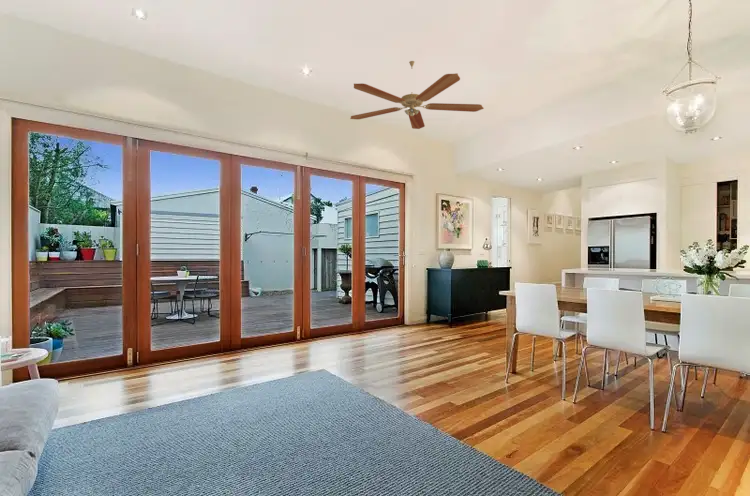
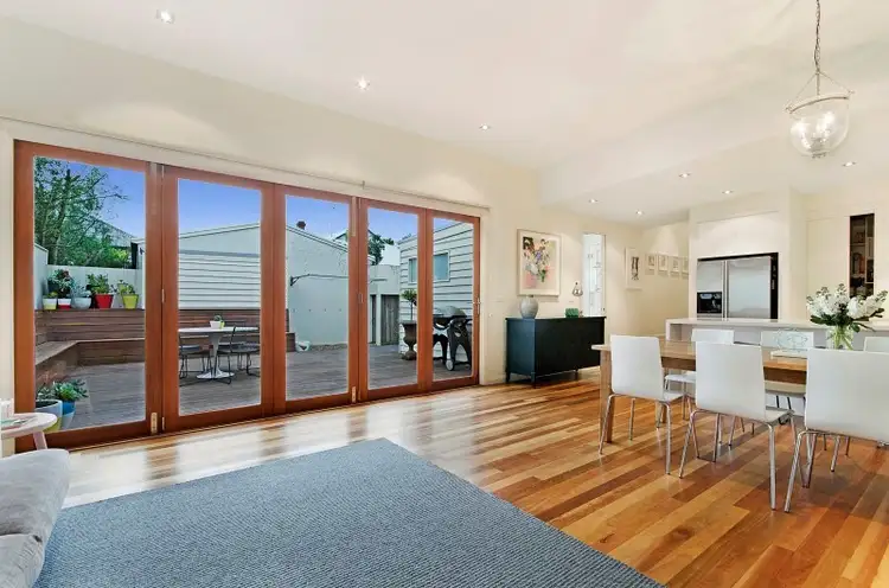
- ceiling fan [349,60,485,130]
